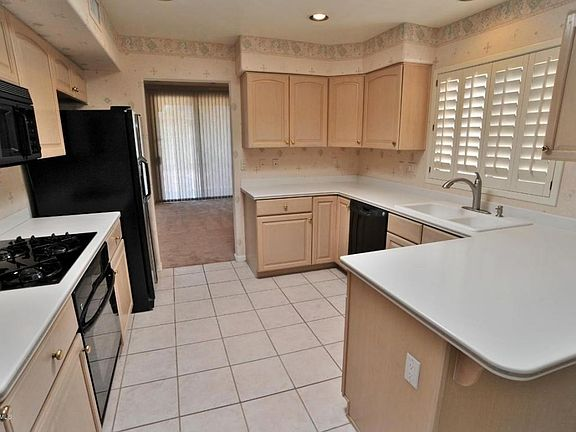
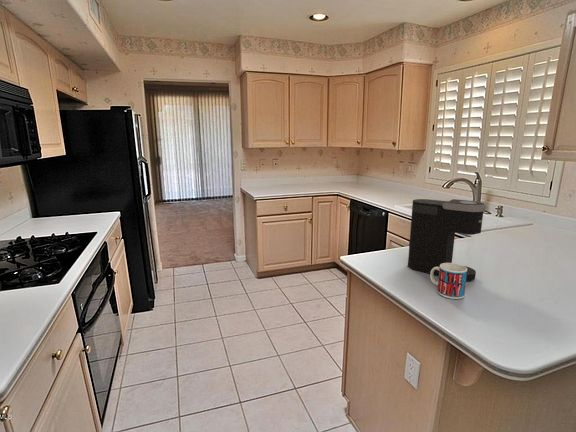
+ mug [429,262,467,300]
+ coffee maker [407,198,488,282]
